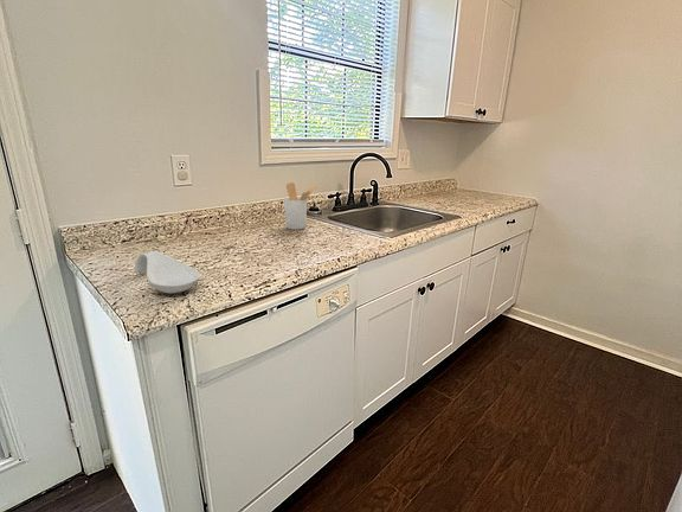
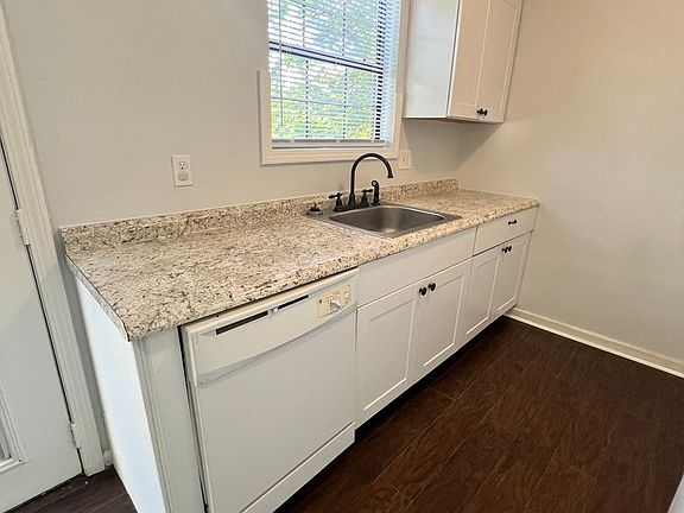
- utensil holder [283,181,319,231]
- spoon rest [134,250,201,295]
